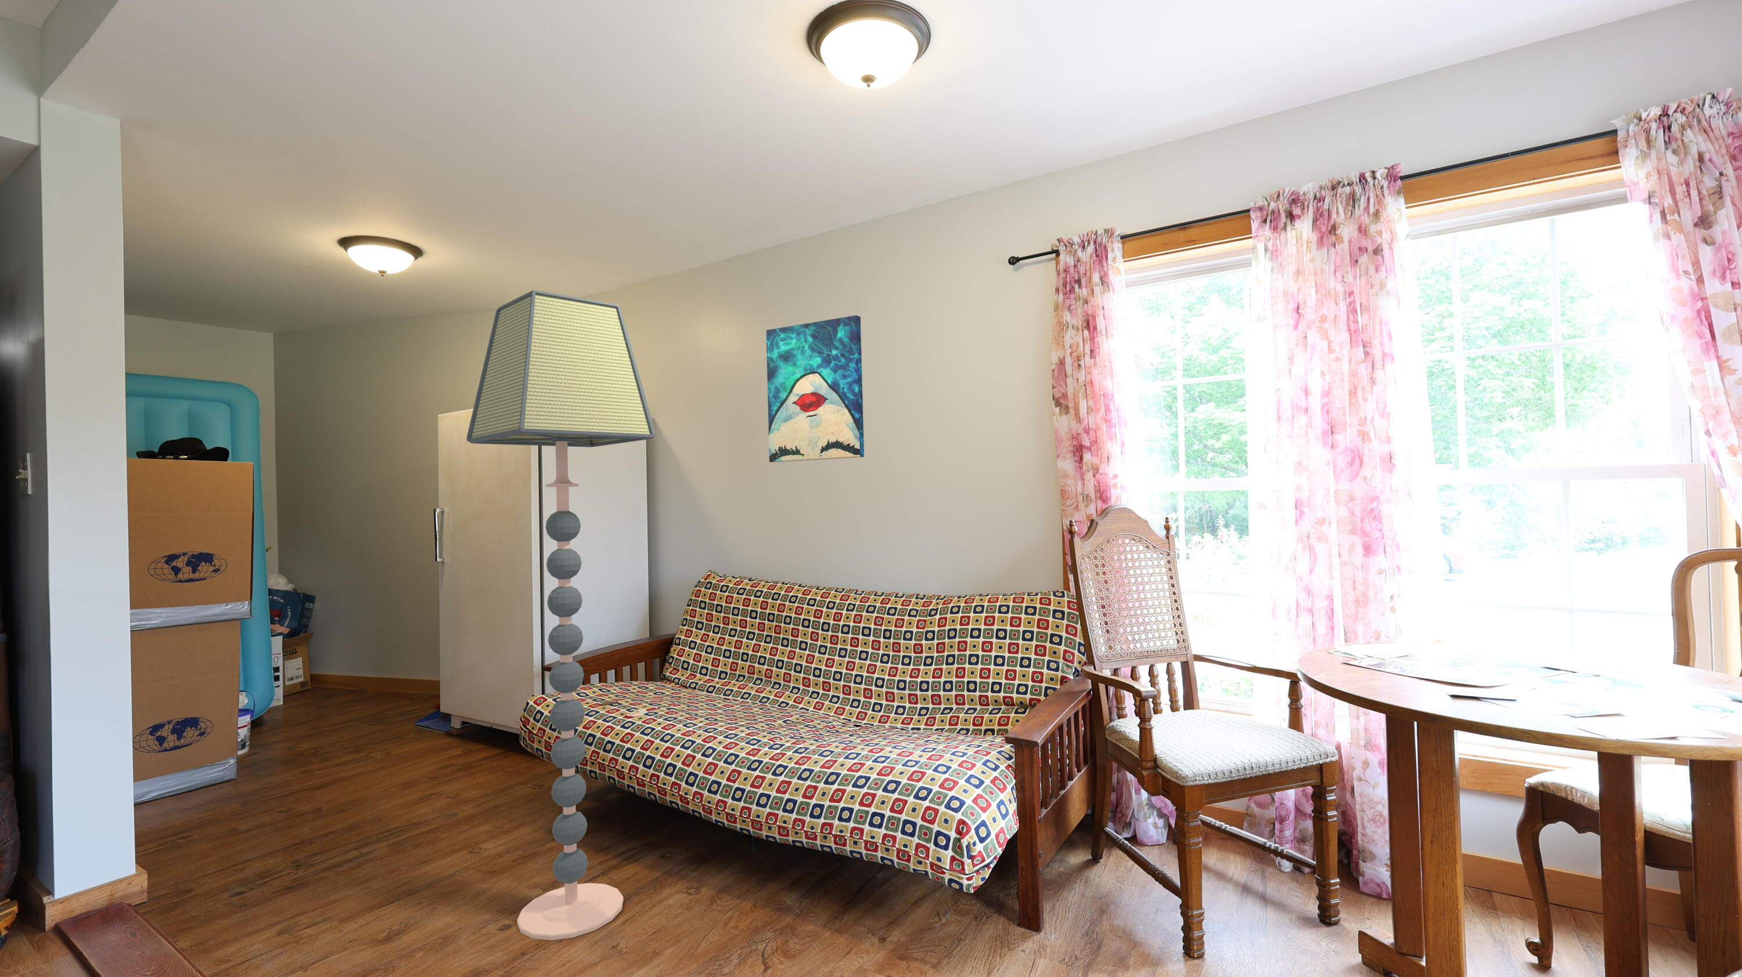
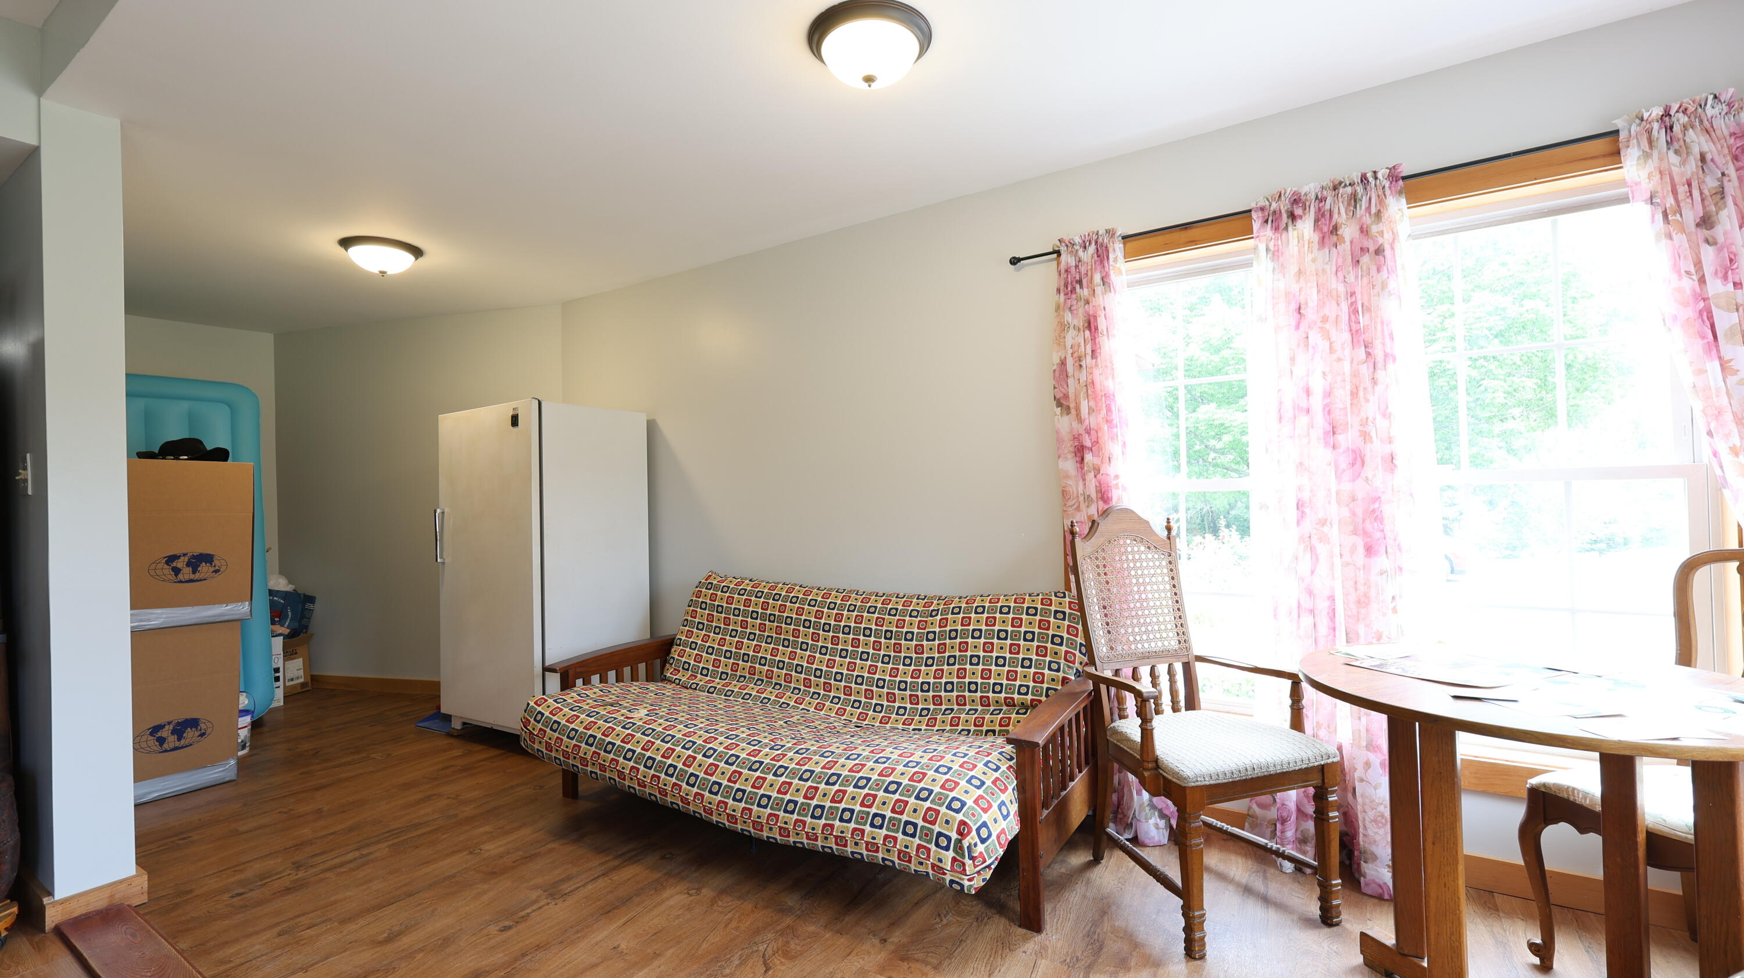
- wall art [766,315,865,463]
- floor lamp [467,289,656,941]
